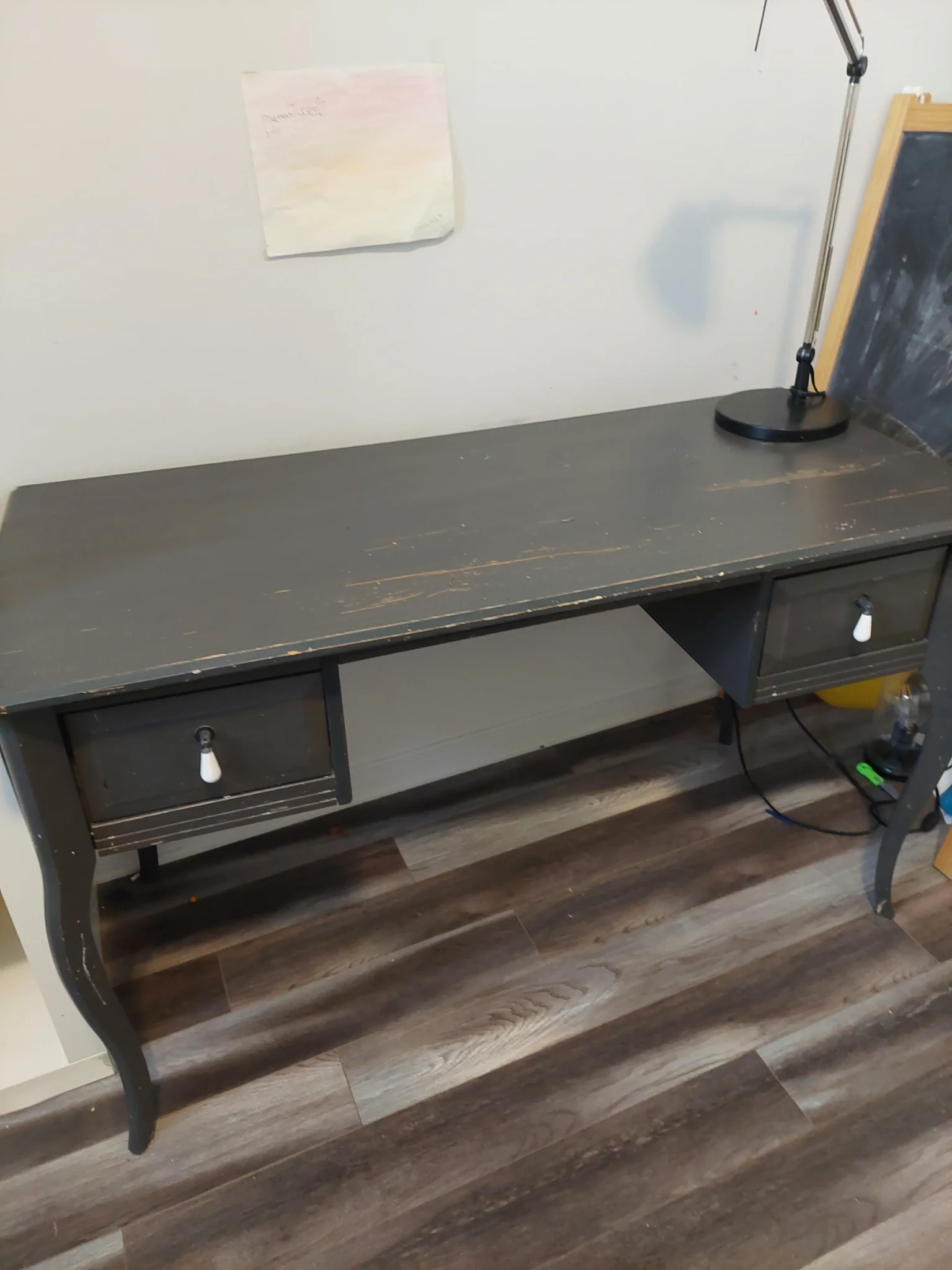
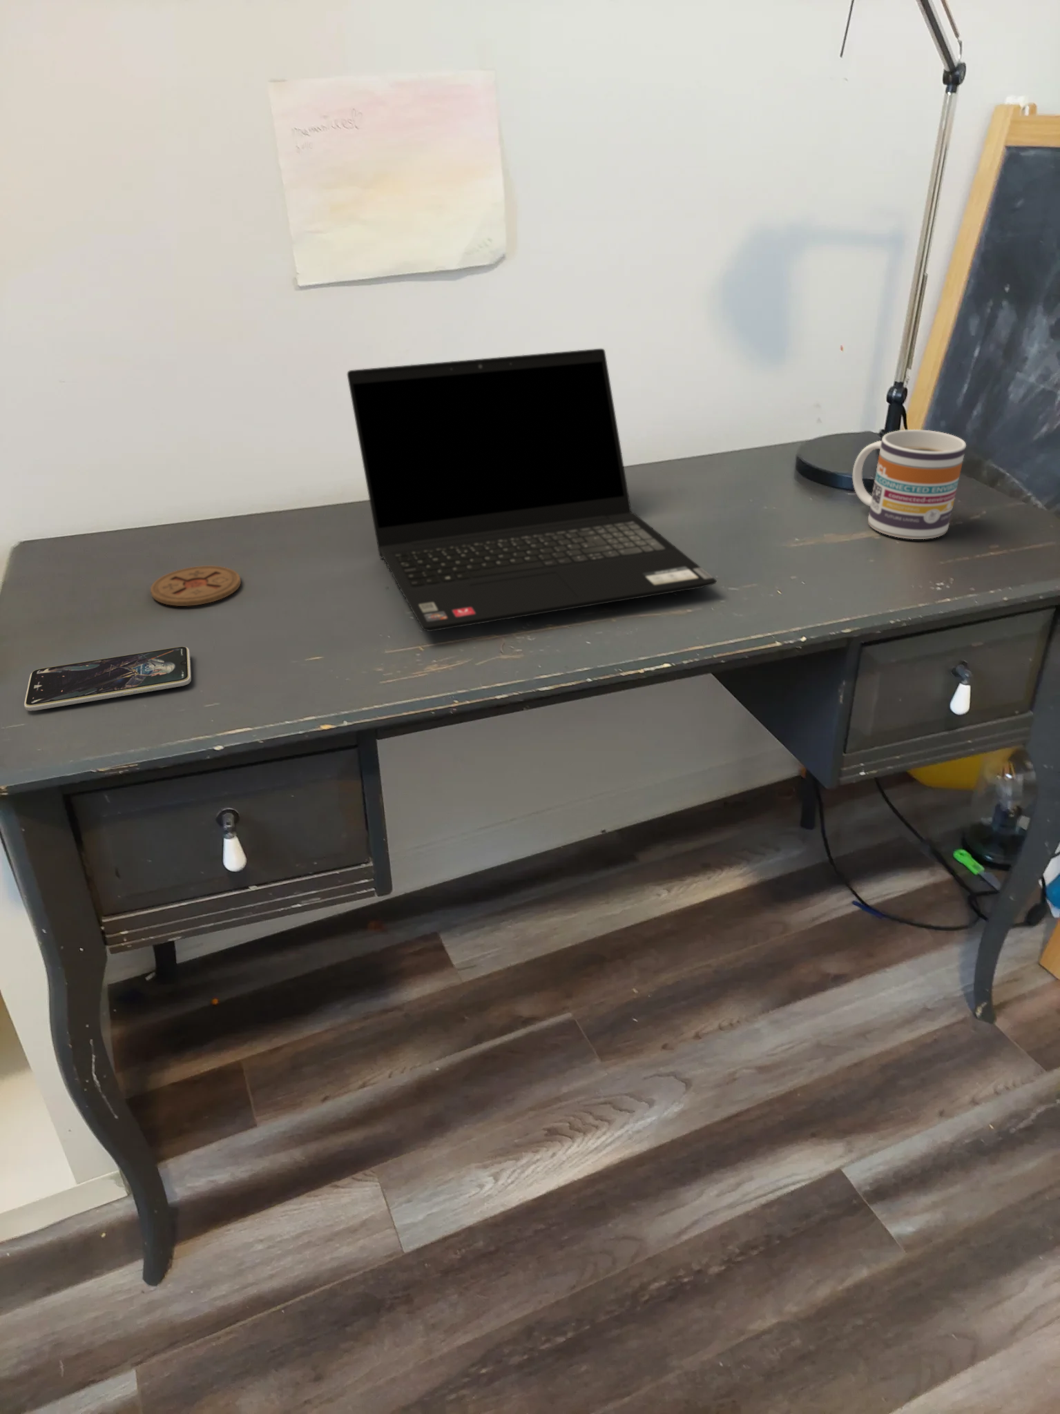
+ laptop computer [346,348,717,632]
+ coaster [150,566,242,607]
+ mug [852,429,966,540]
+ smartphone [23,646,192,711]
